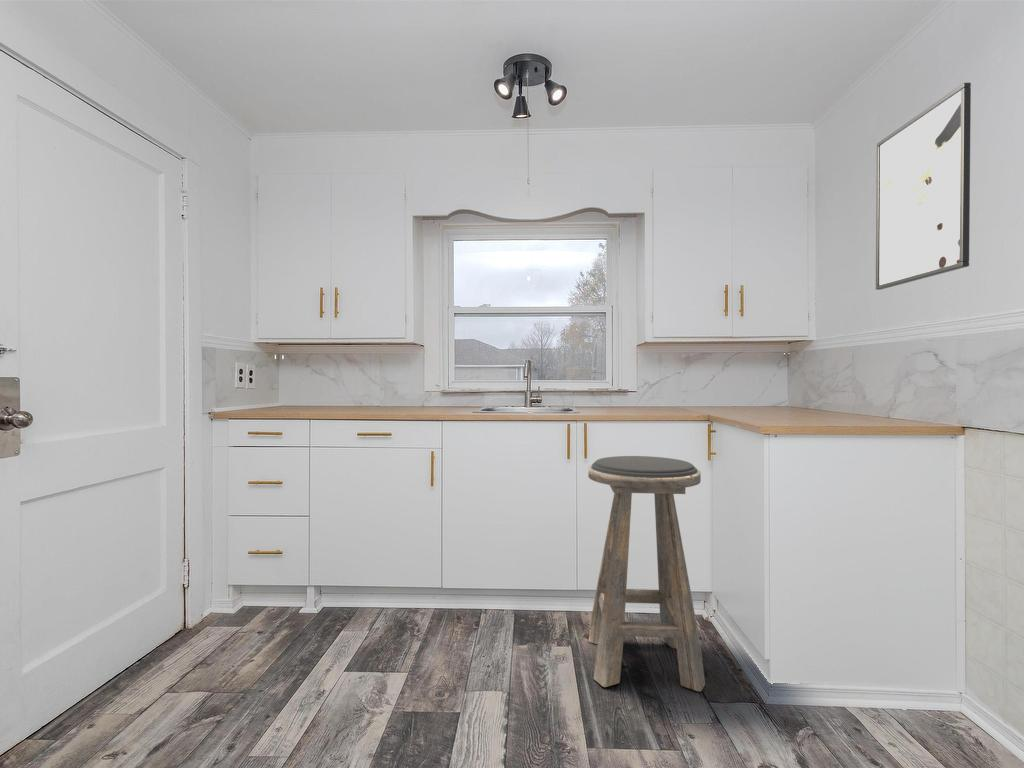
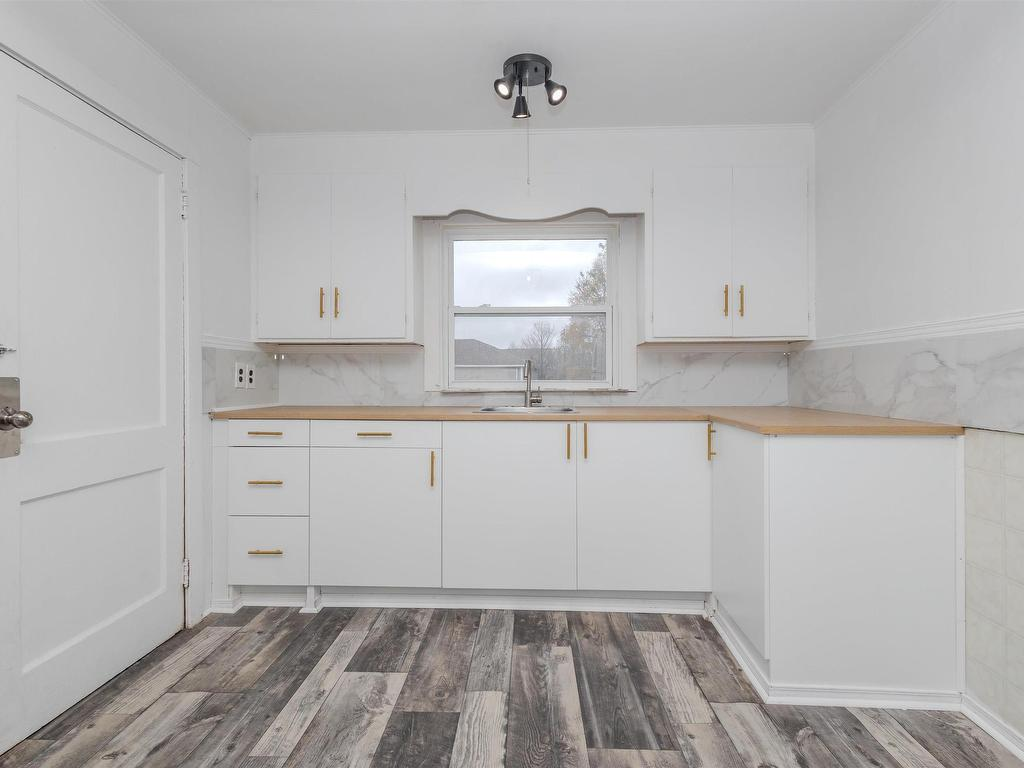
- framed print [875,82,972,291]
- stool [587,455,706,692]
